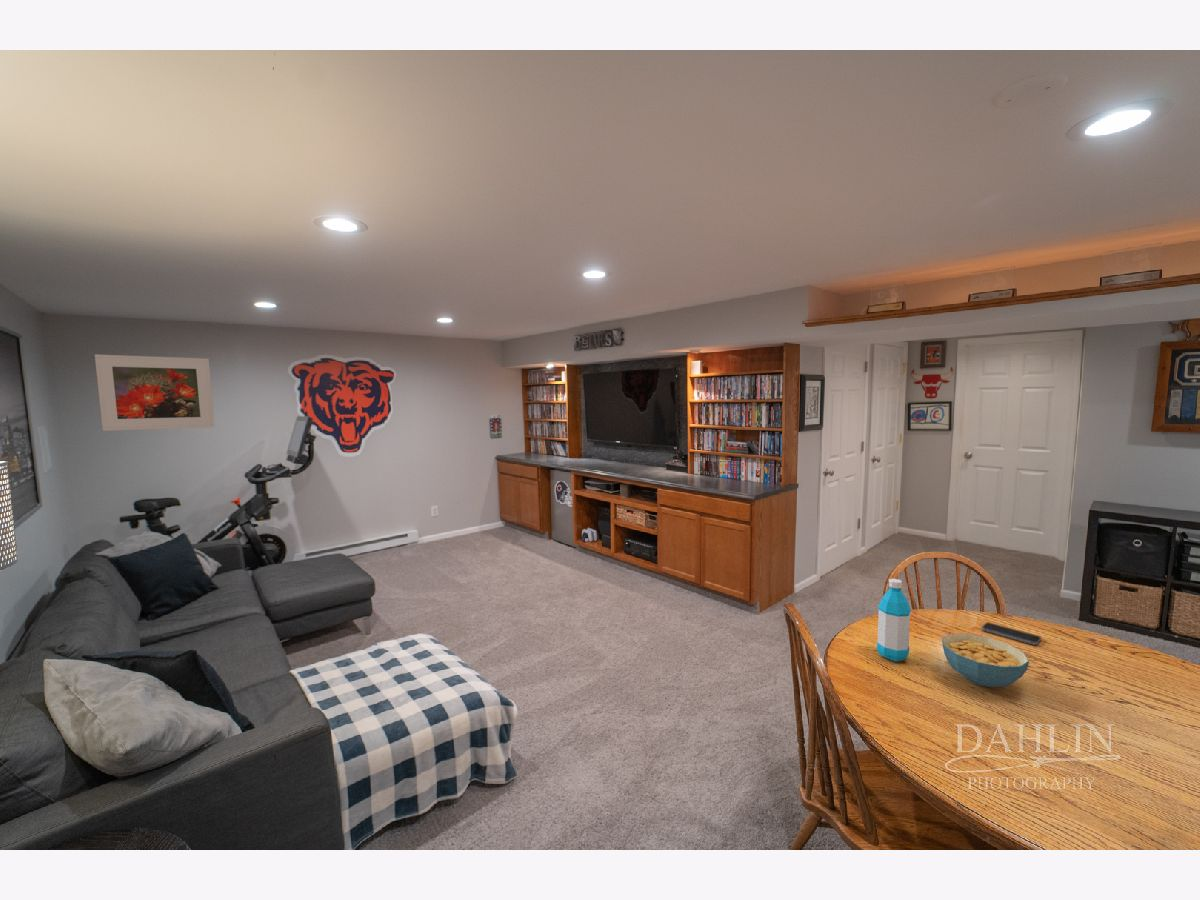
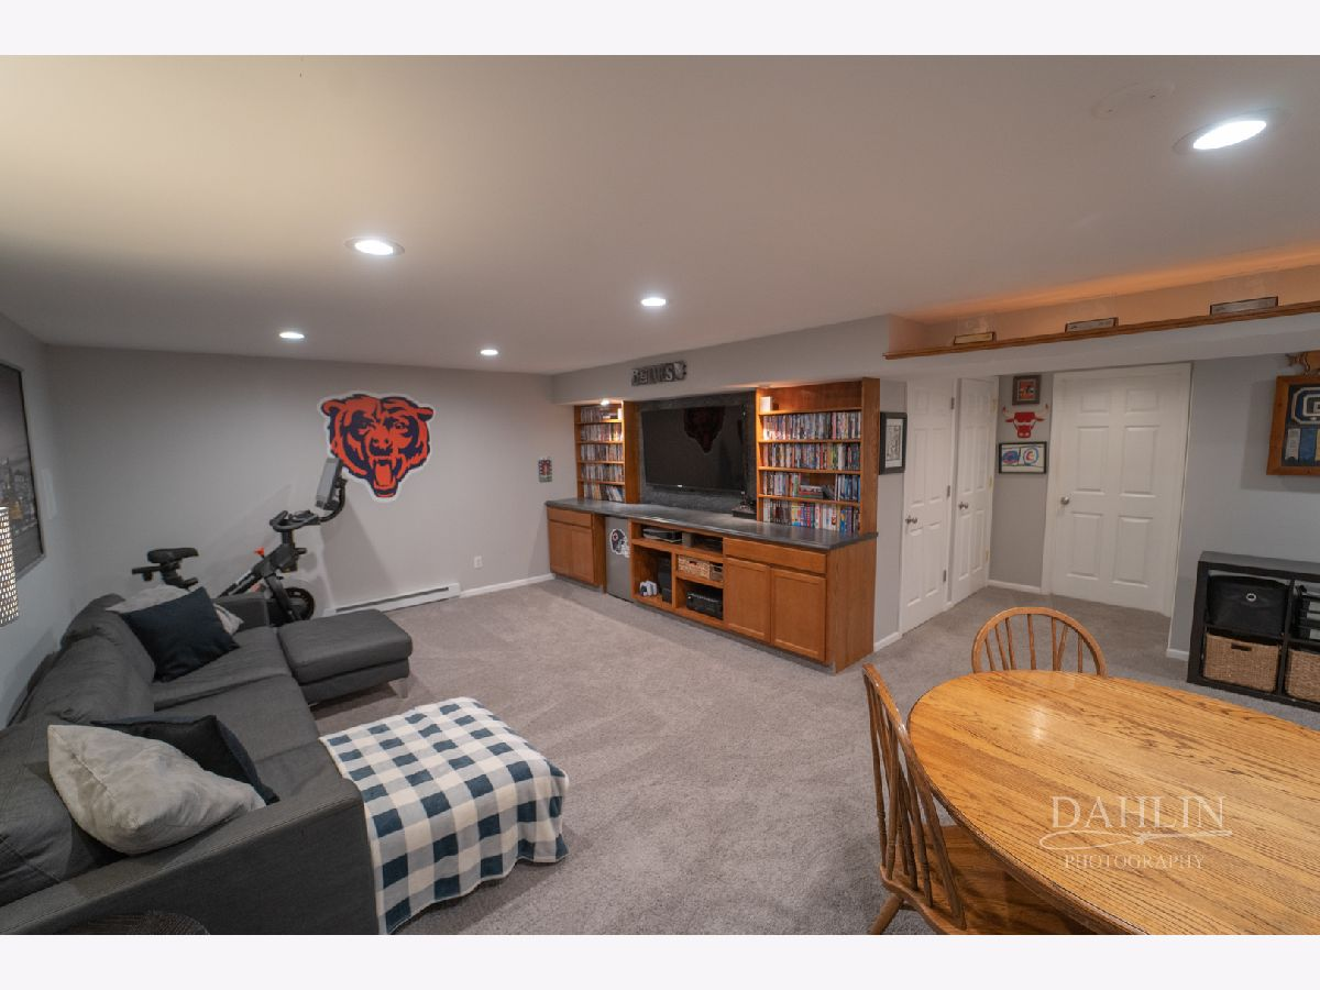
- water bottle [876,578,912,663]
- cereal bowl [941,633,1030,688]
- smartphone [981,621,1043,646]
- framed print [94,353,216,432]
